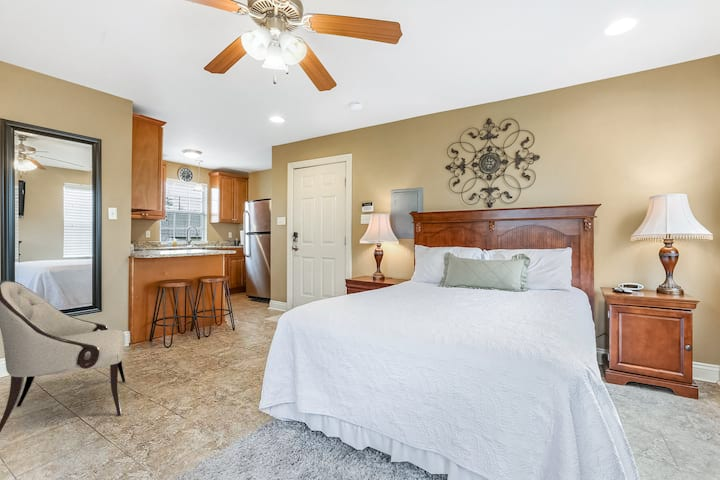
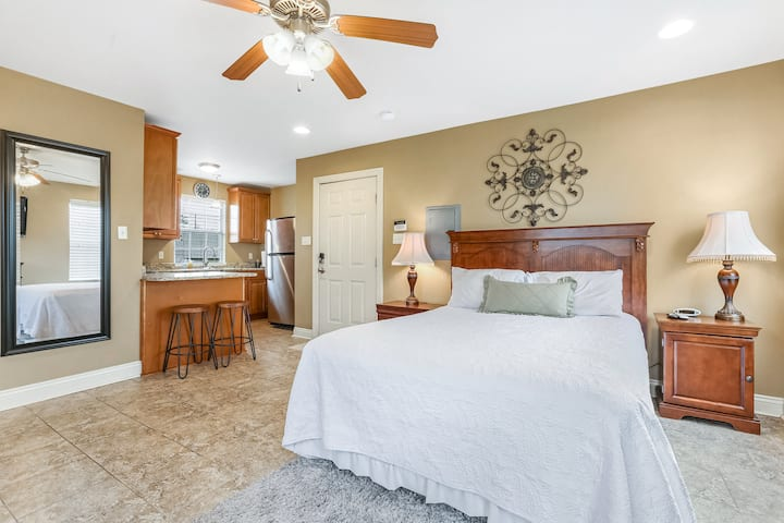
- armchair [0,280,127,433]
